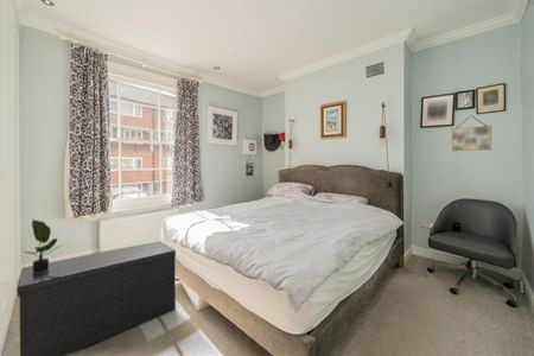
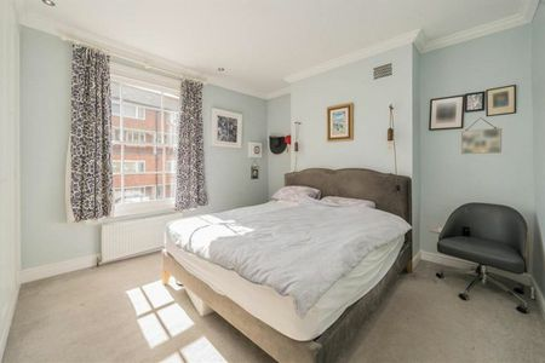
- potted plant [23,218,64,274]
- bench [15,241,177,356]
